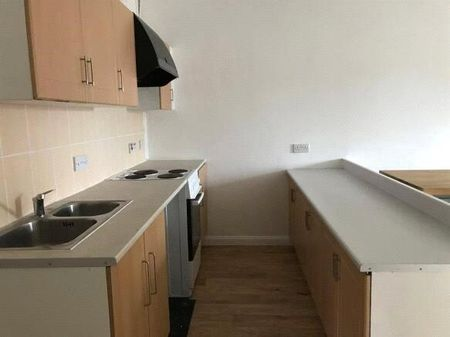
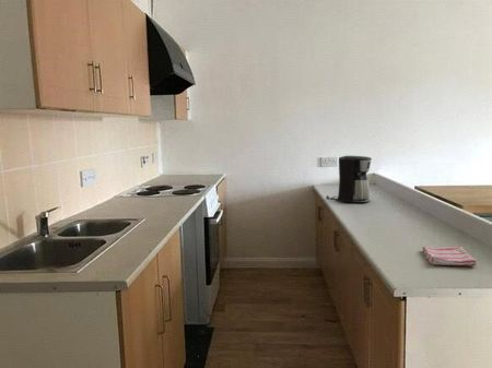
+ coffee maker [325,155,373,204]
+ dish towel [421,246,478,266]
